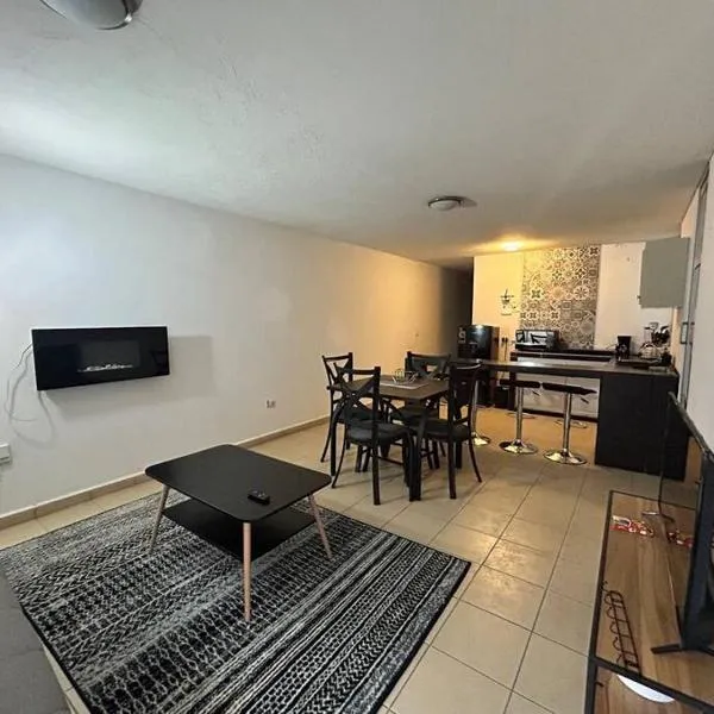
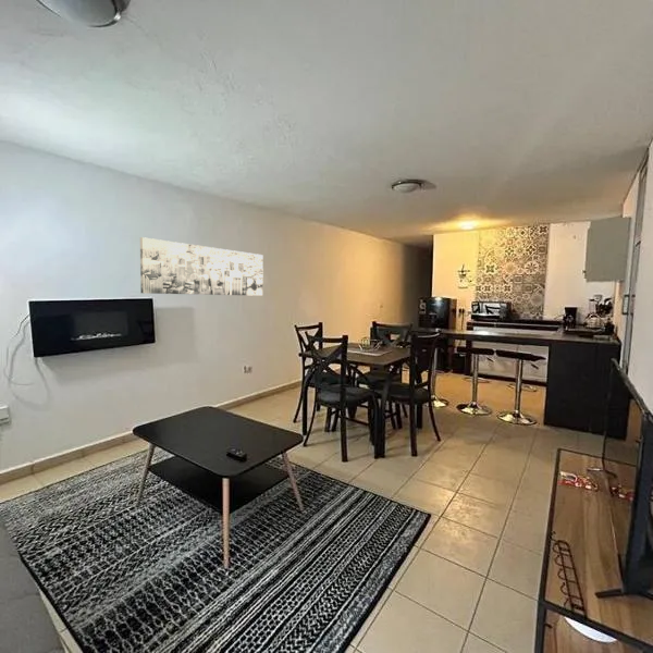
+ wall art [139,236,264,297]
